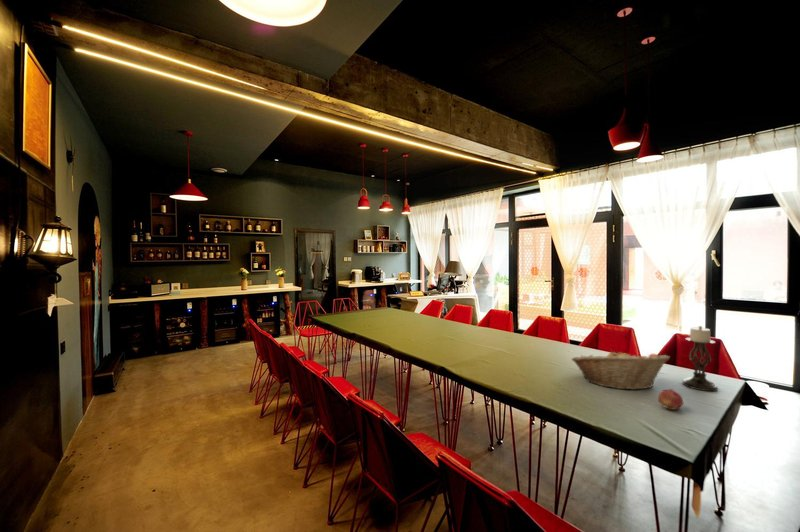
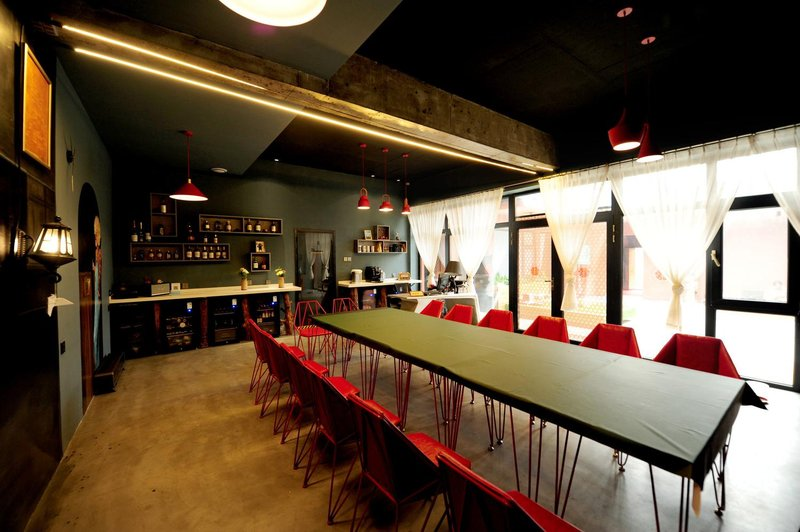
- fruit [657,388,684,411]
- candle holder [681,325,719,392]
- fruit basket [571,348,671,391]
